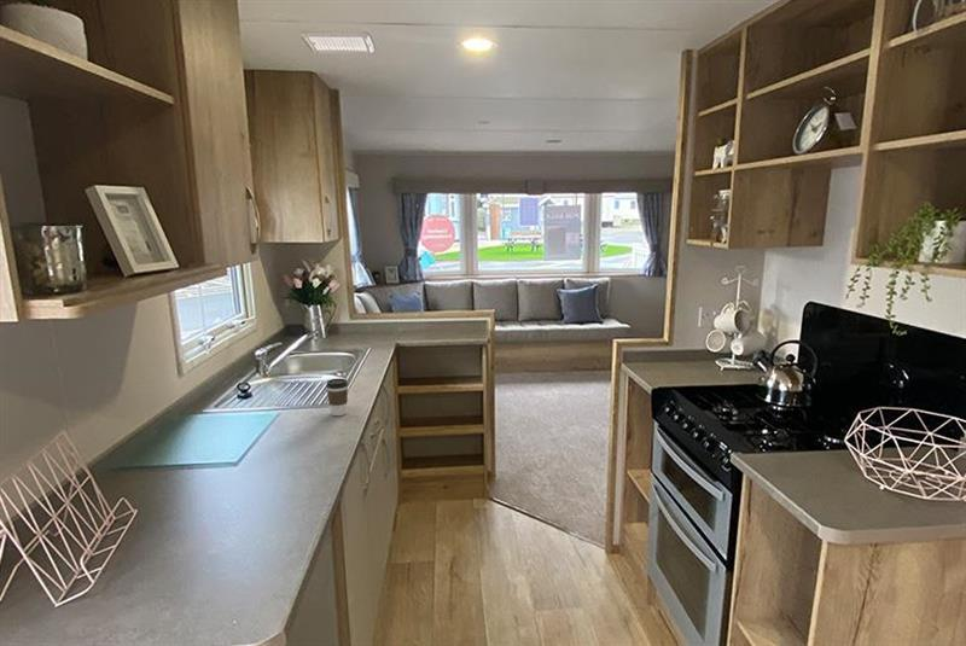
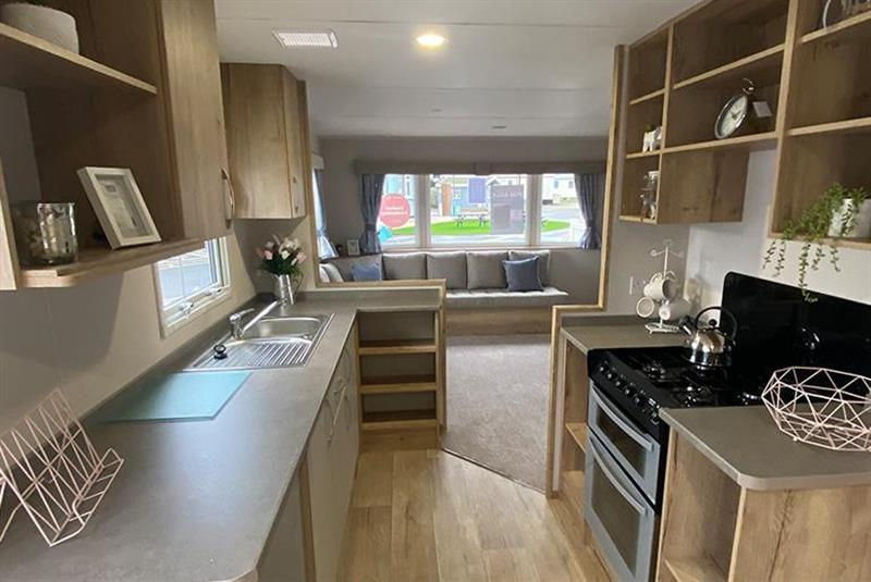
- coffee cup [325,377,349,417]
